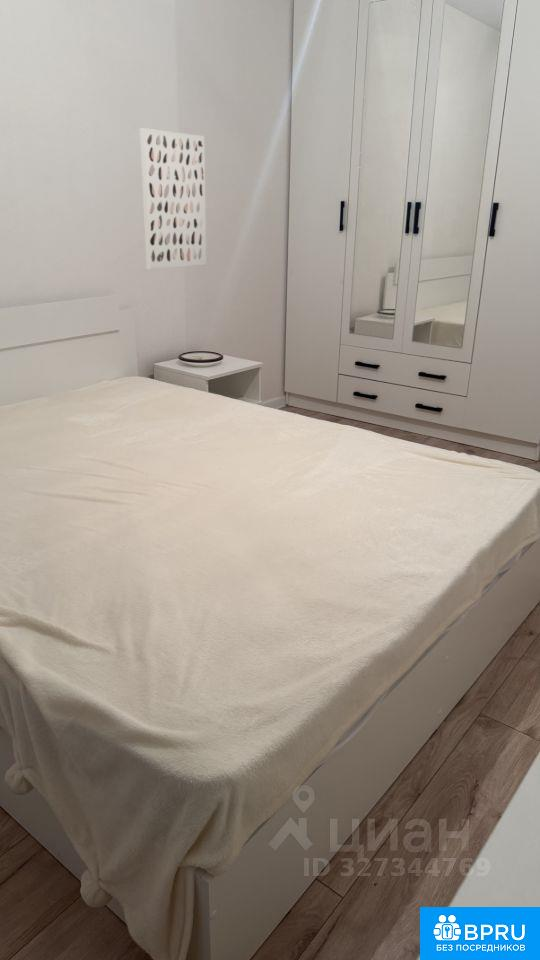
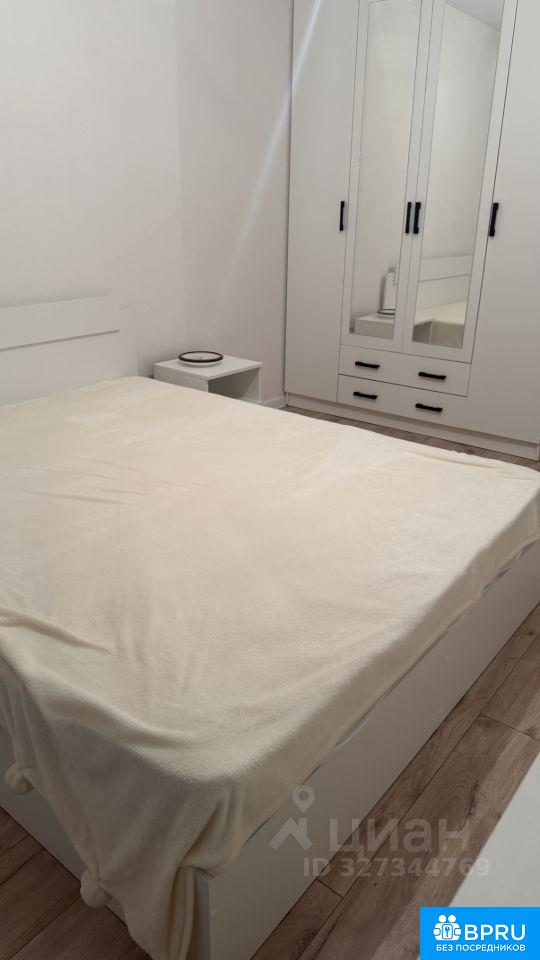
- wall art [139,127,207,270]
